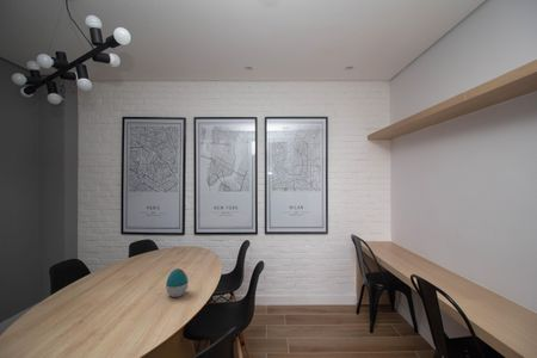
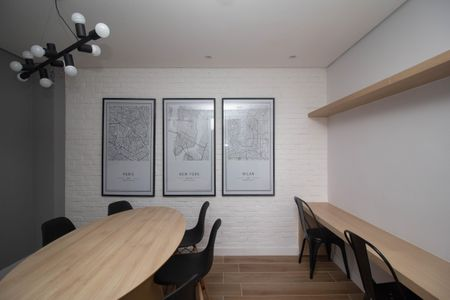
- decorative egg [165,267,189,298]
